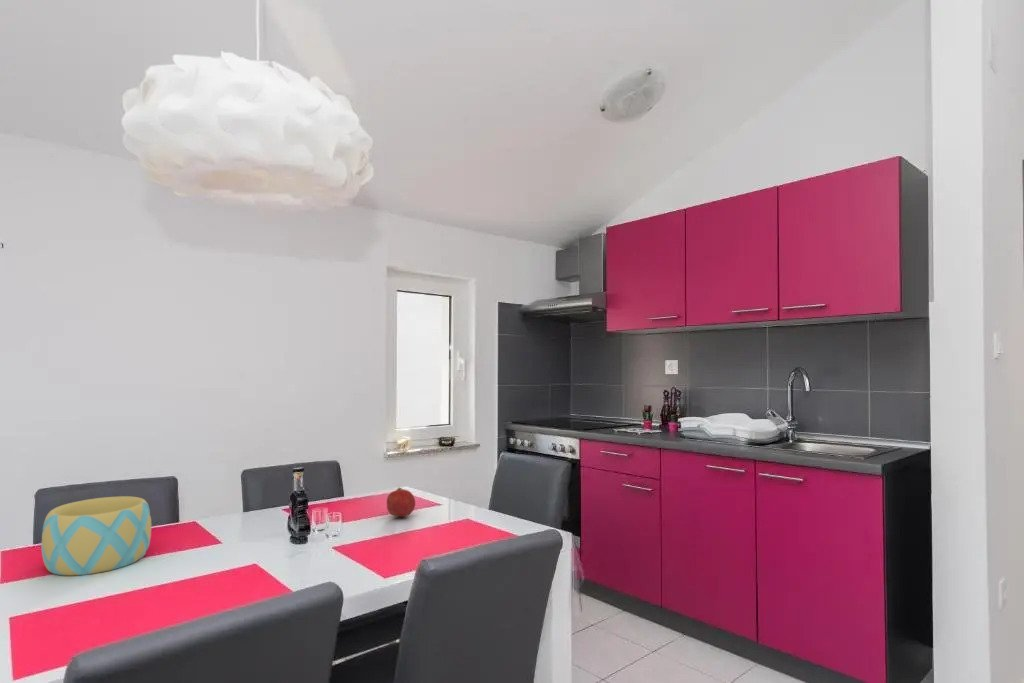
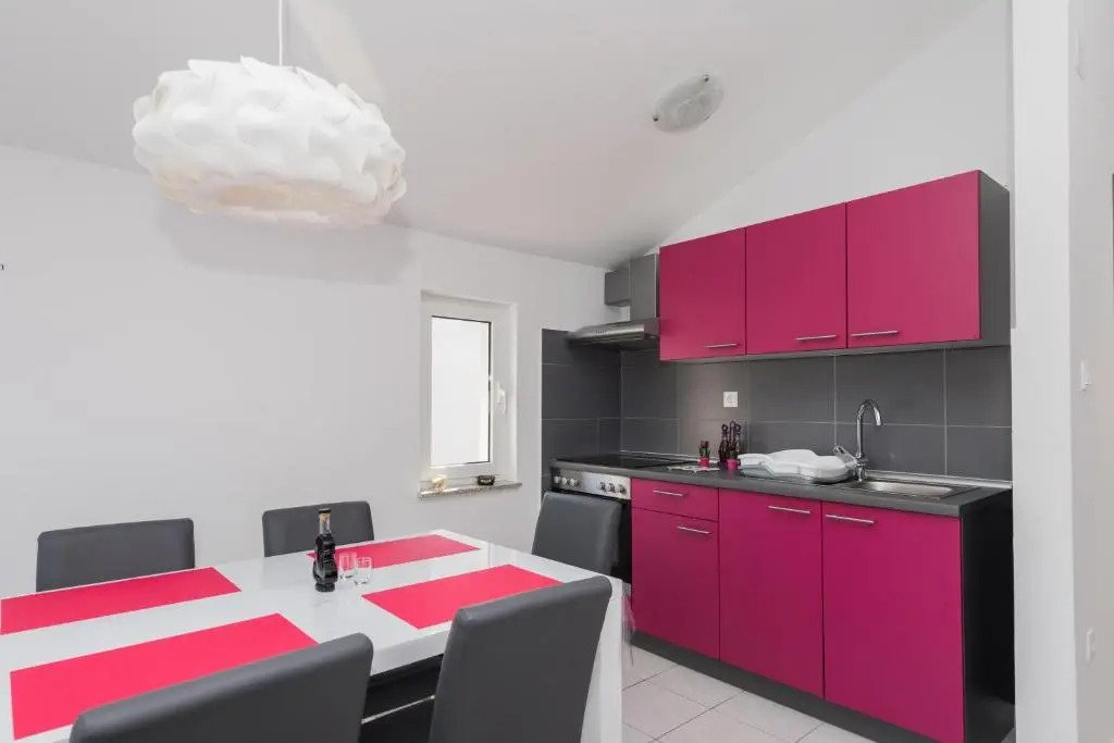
- bowl [40,495,152,577]
- fruit [386,487,416,518]
